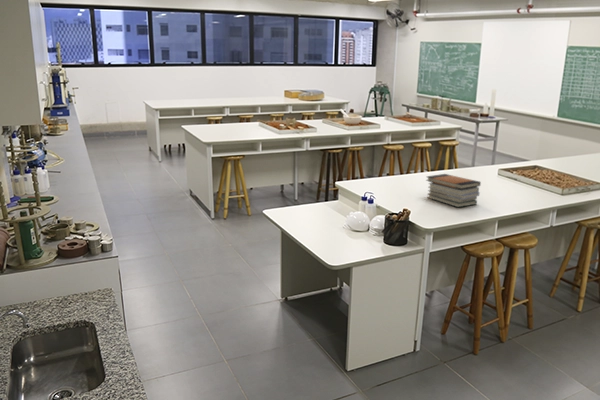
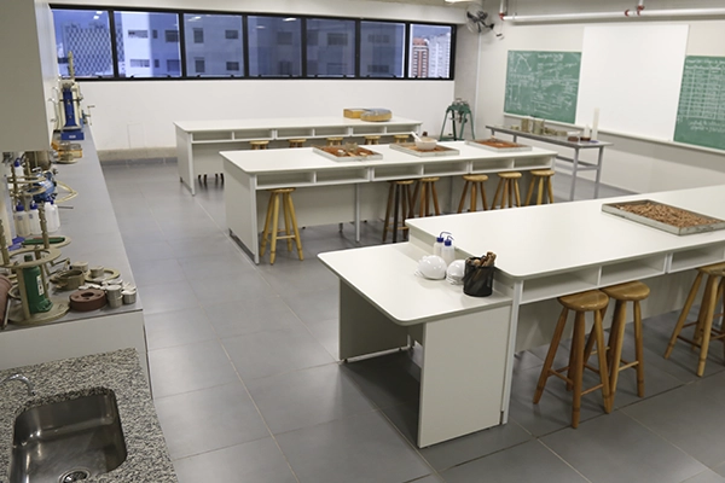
- book stack [425,173,482,208]
